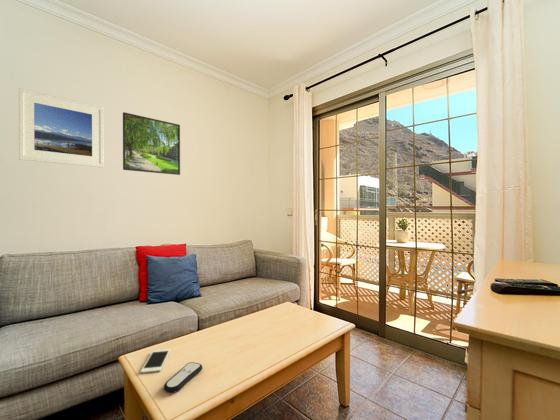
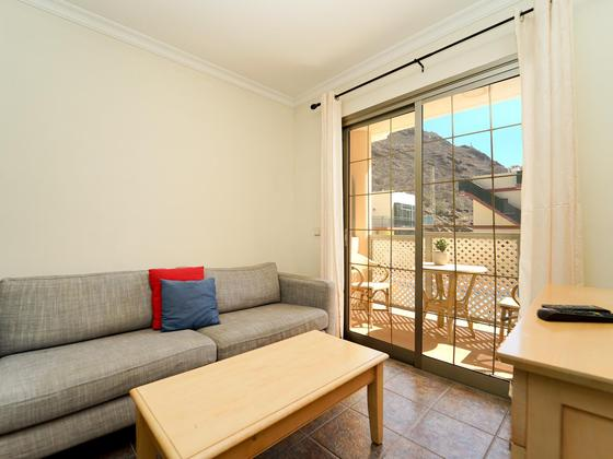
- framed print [122,111,181,176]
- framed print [18,87,105,168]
- cell phone [139,348,171,374]
- remote control [163,361,203,394]
